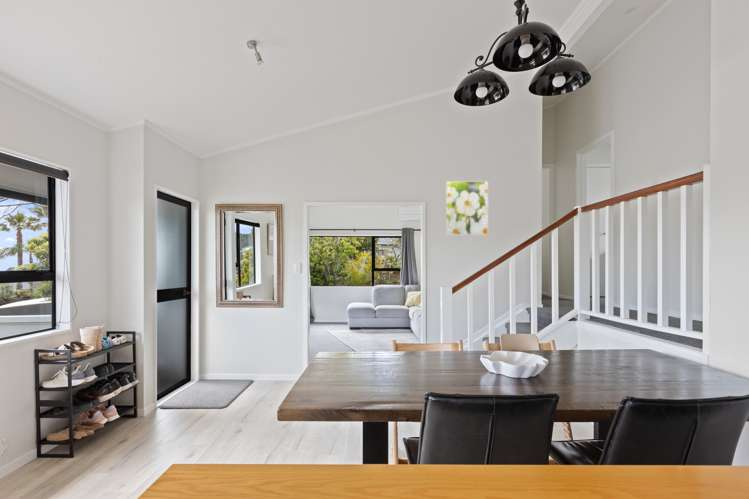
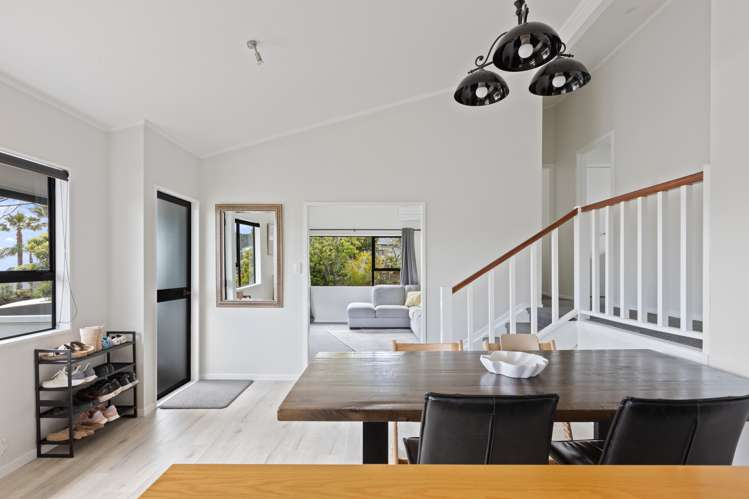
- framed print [445,180,489,236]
